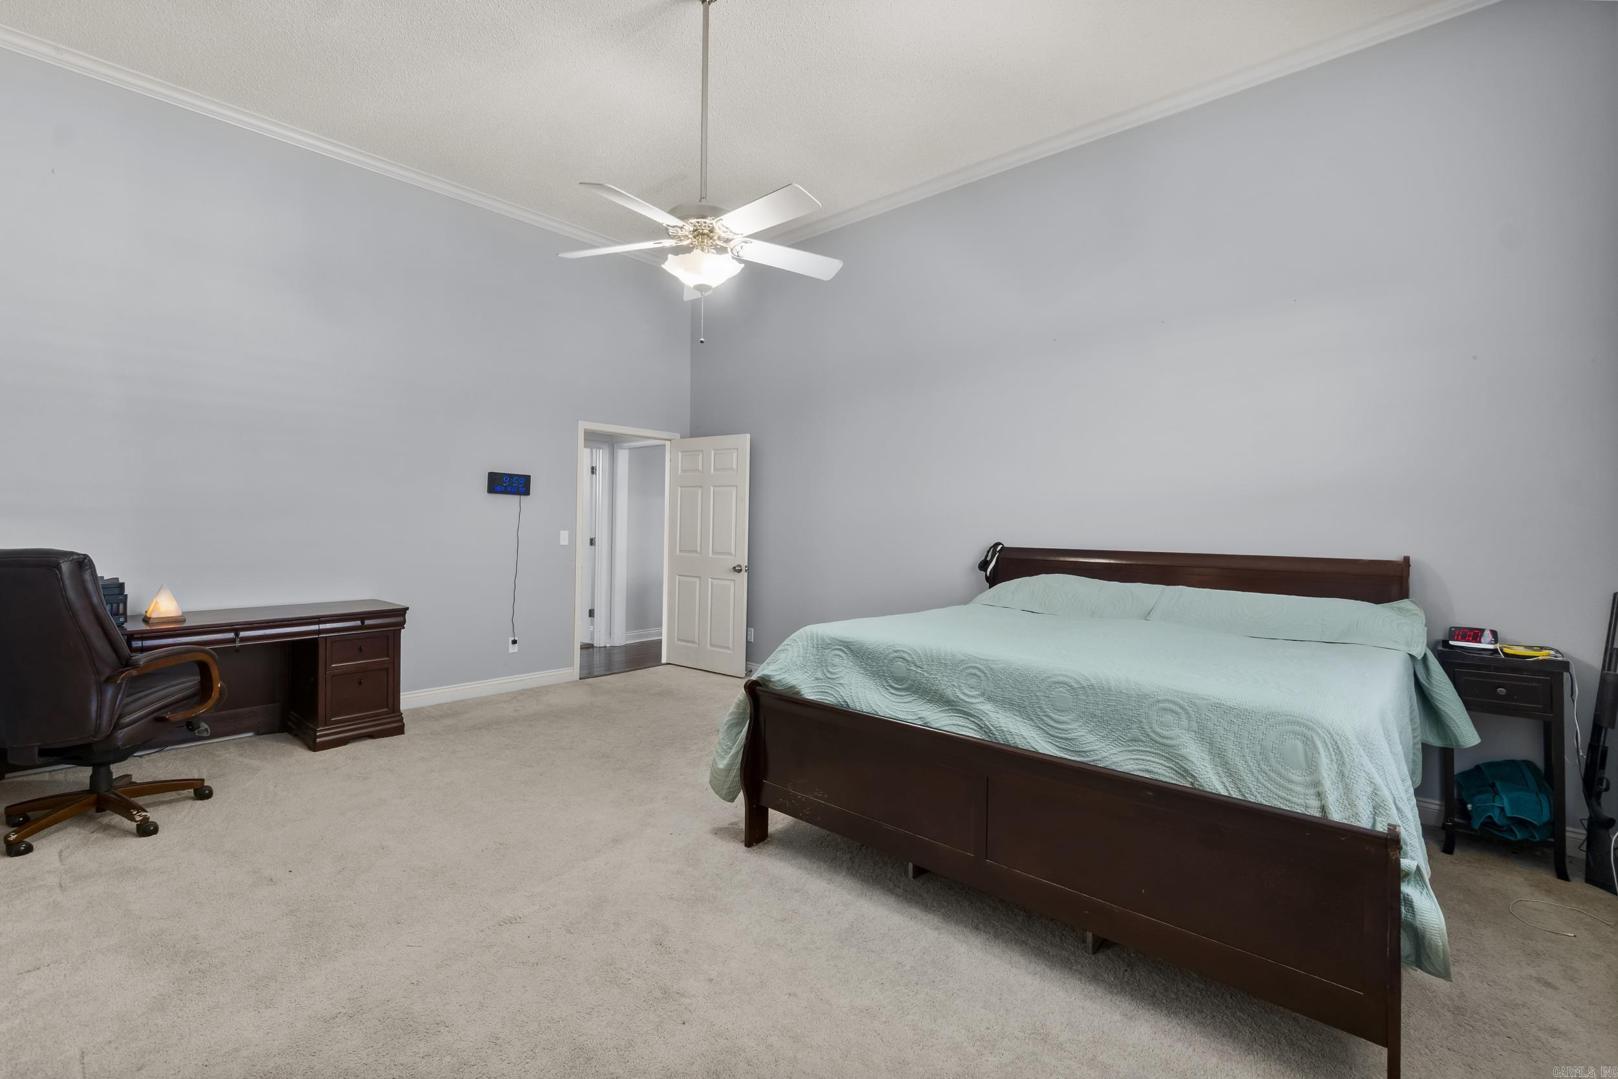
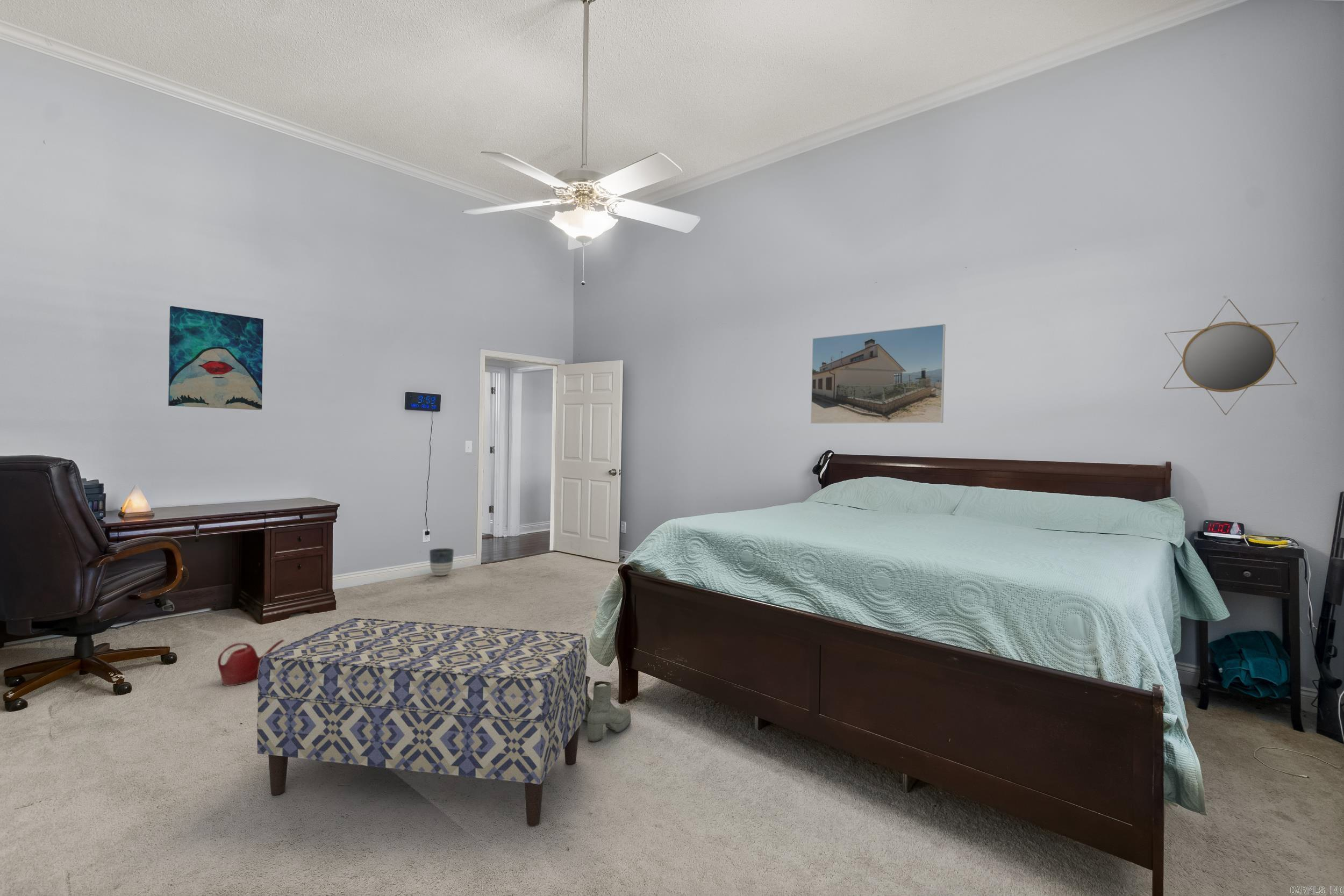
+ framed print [810,324,946,424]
+ planter [429,548,454,576]
+ bench [256,618,588,827]
+ wall art [168,305,264,411]
+ home mirror [1163,299,1299,415]
+ watering can [217,639,285,686]
+ boots [579,676,632,742]
